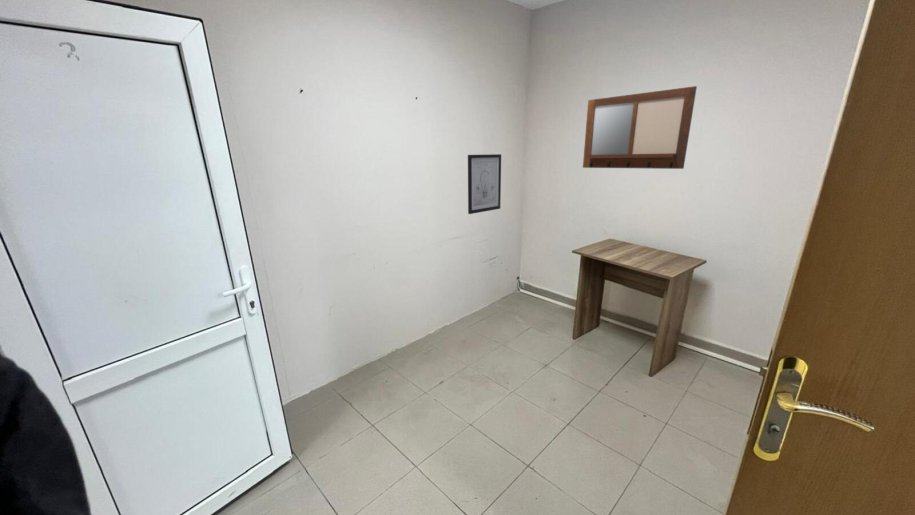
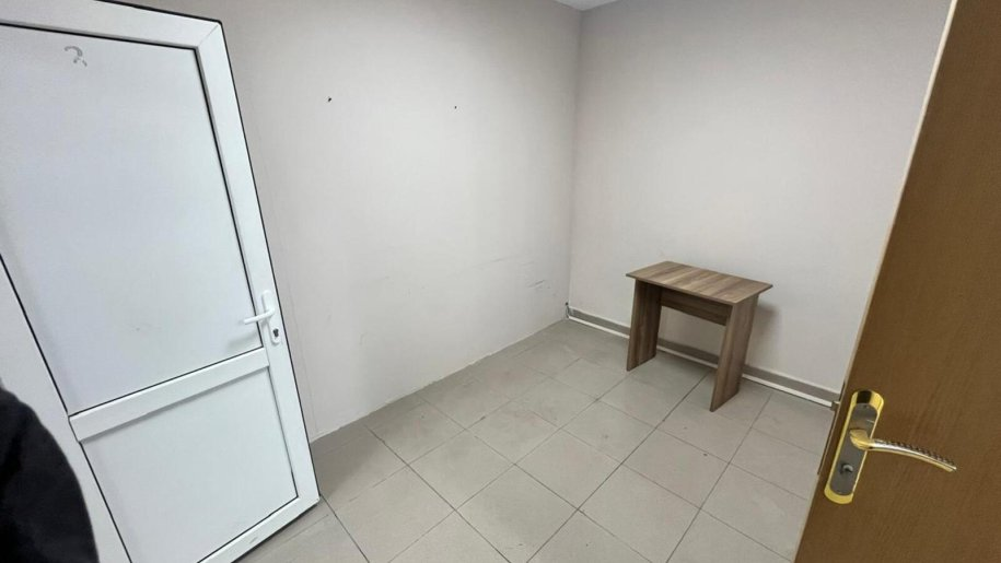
- wall art [467,153,502,215]
- writing board [582,85,698,170]
